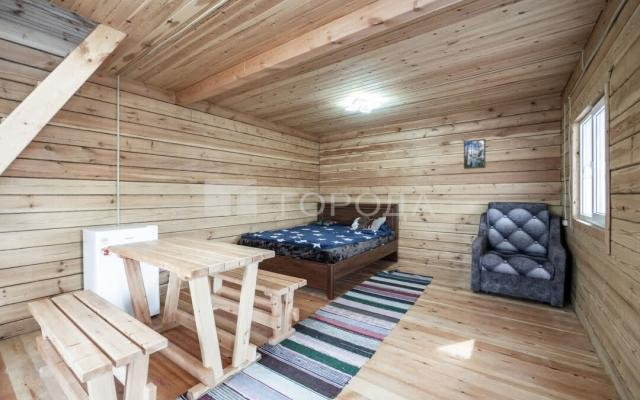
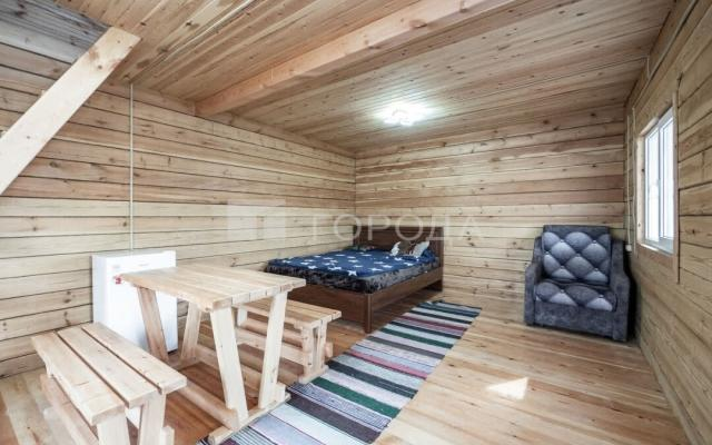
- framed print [463,138,486,170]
